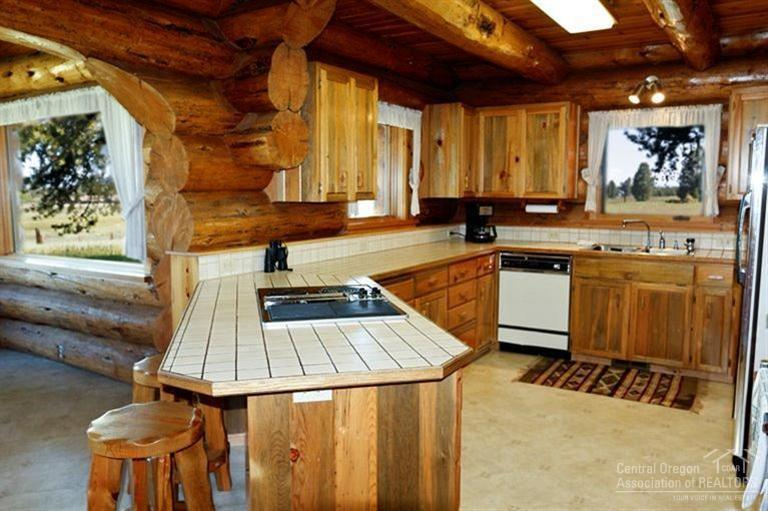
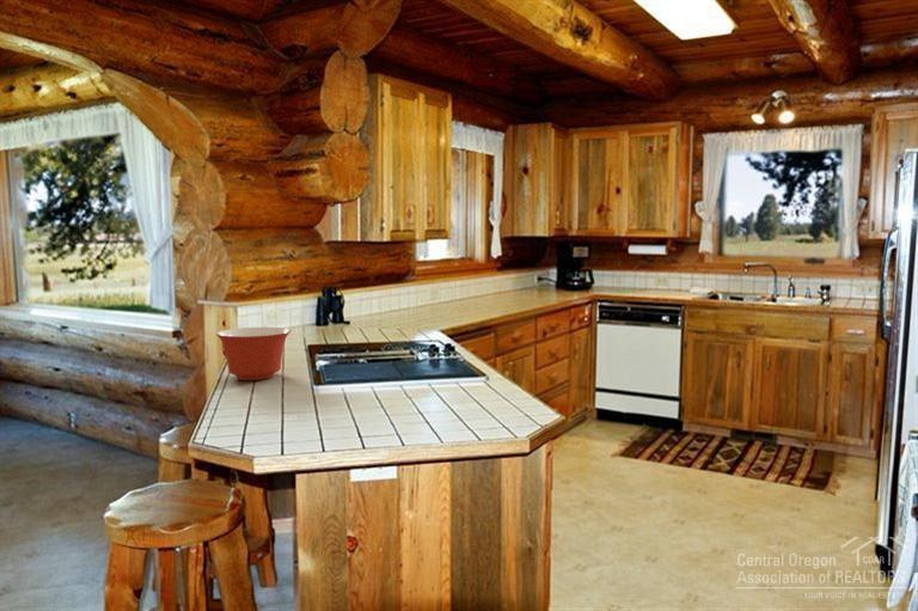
+ mixing bowl [215,326,292,381]
